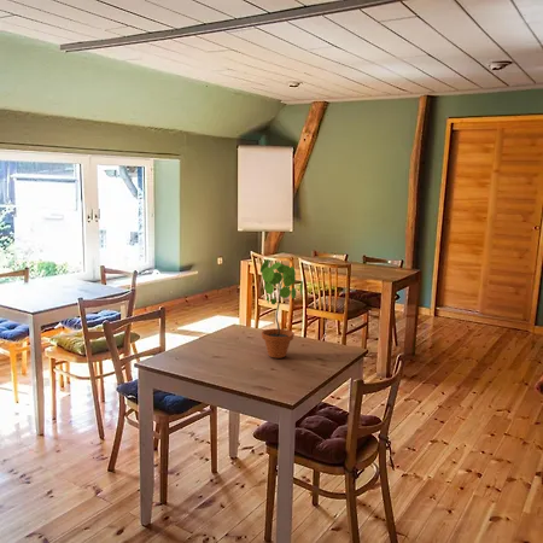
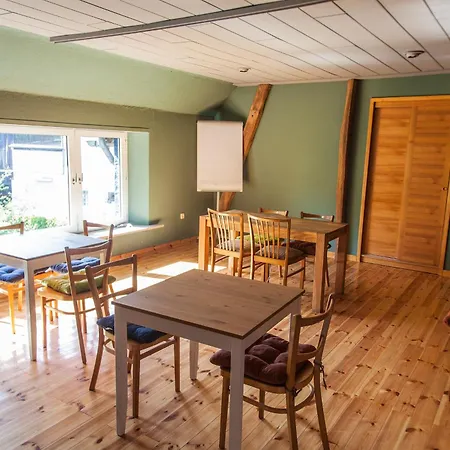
- potted plant [259,258,304,360]
